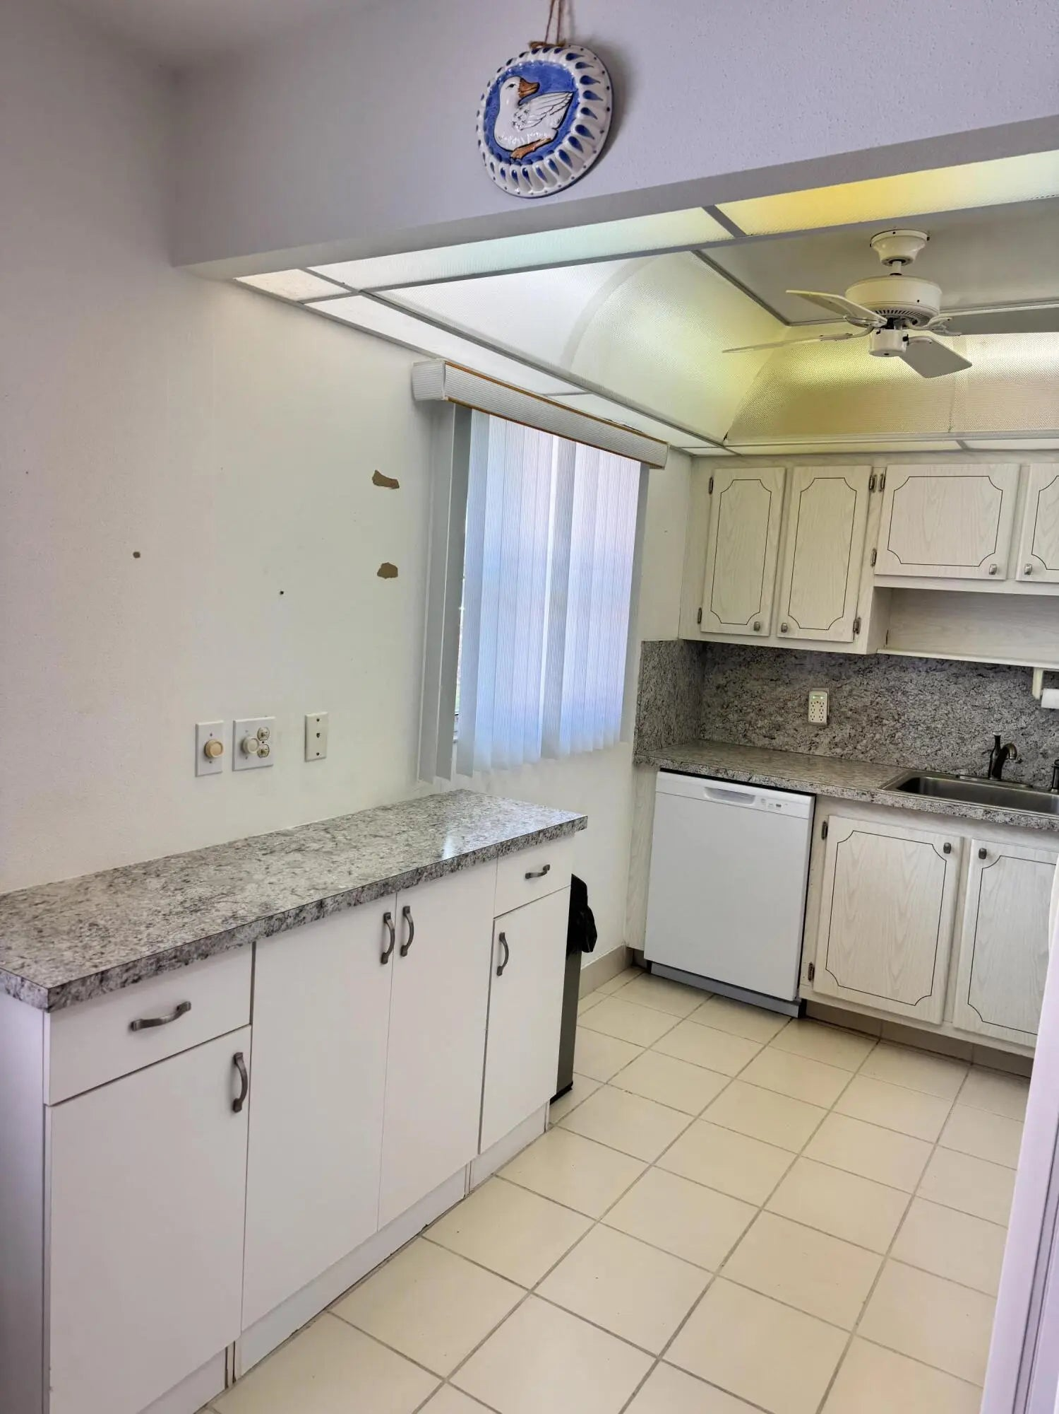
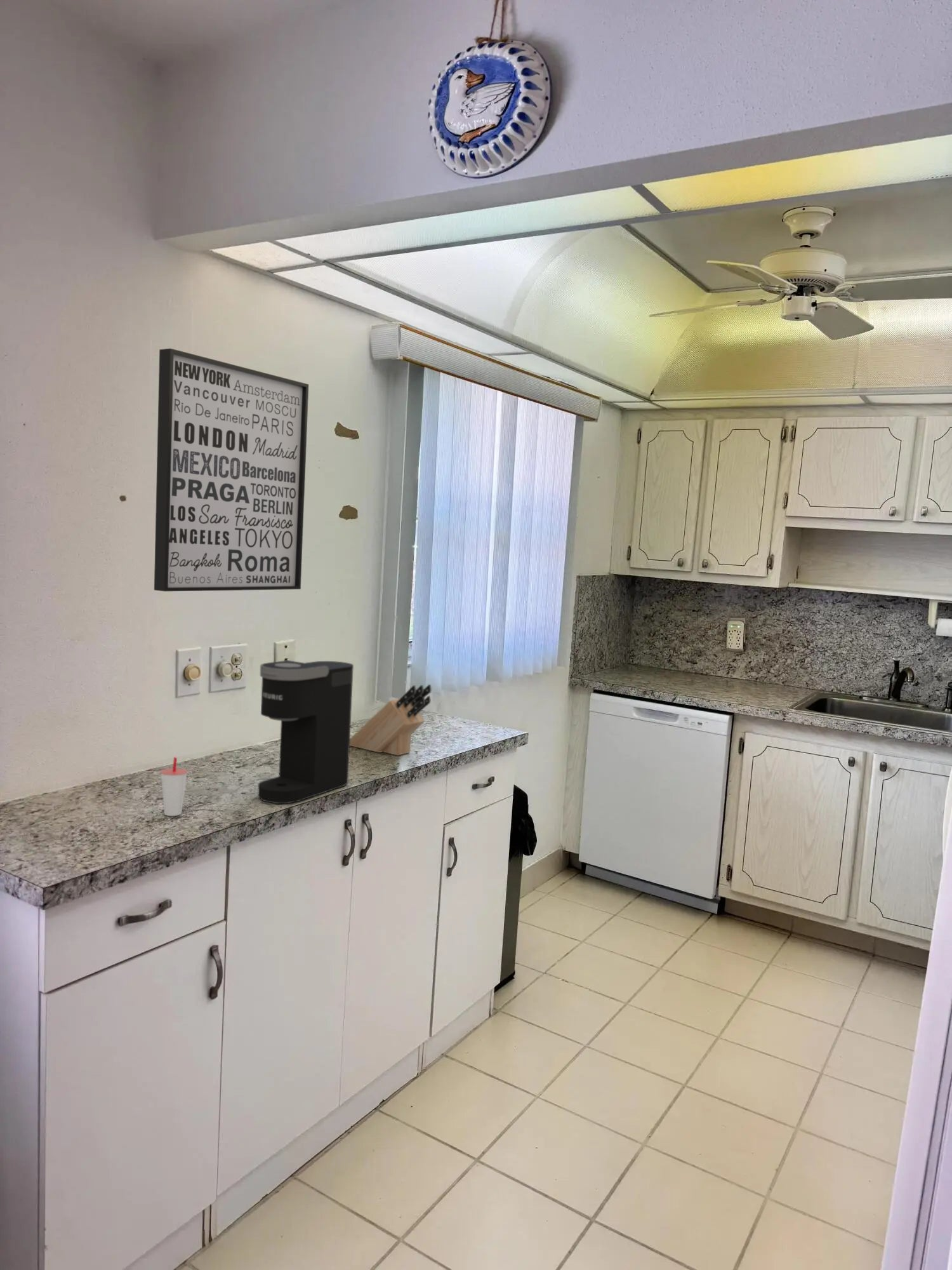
+ wall art [154,348,309,592]
+ knife block [350,684,432,756]
+ coffee maker [257,660,354,804]
+ cup [160,756,188,817]
